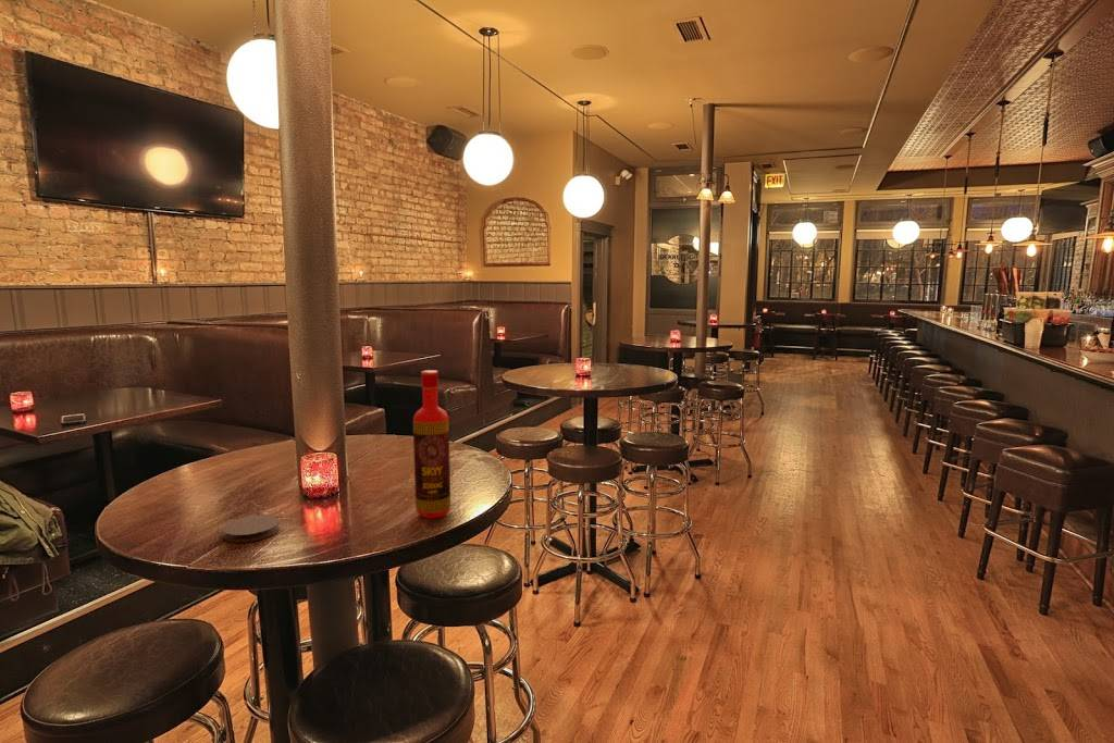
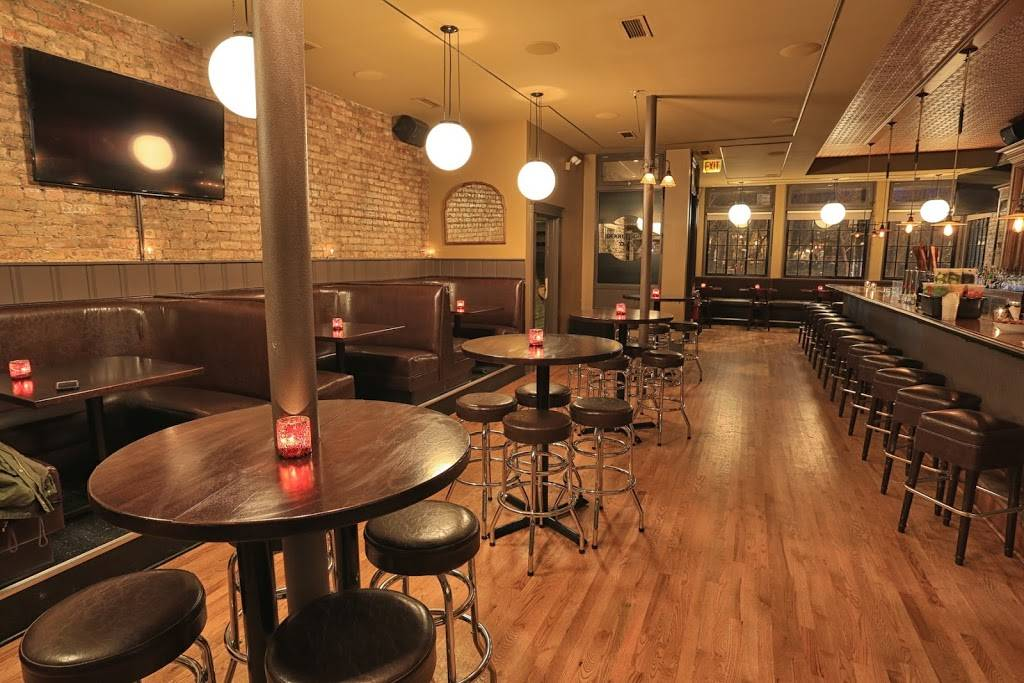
- coaster [221,515,281,543]
- bottle [412,369,451,519]
